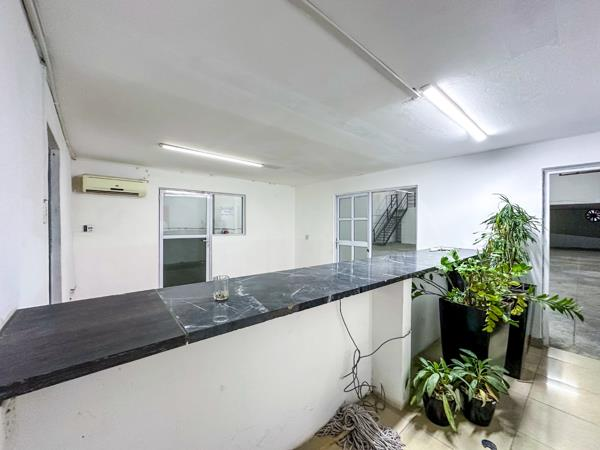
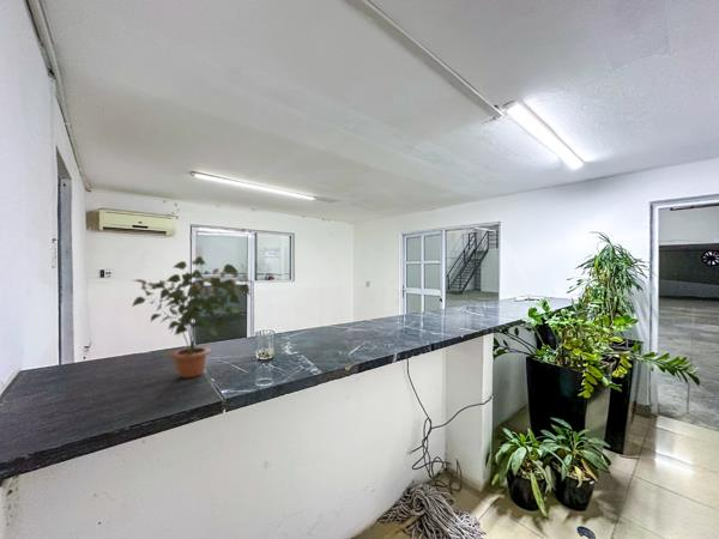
+ potted plant [131,255,256,378]
